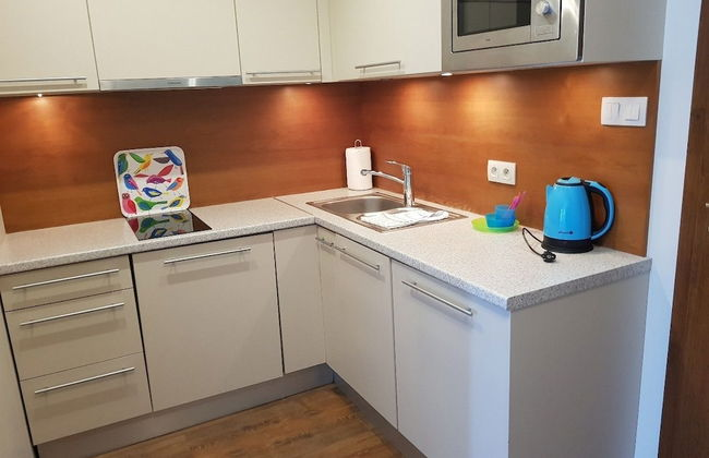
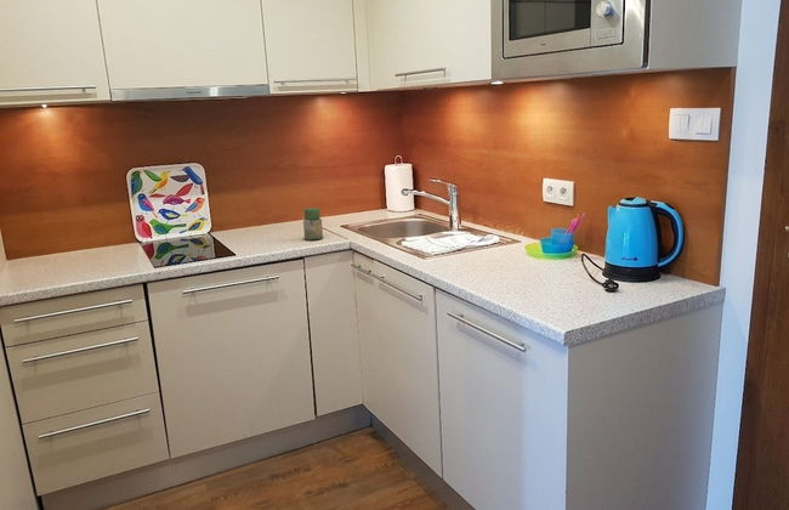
+ jar [302,206,324,242]
